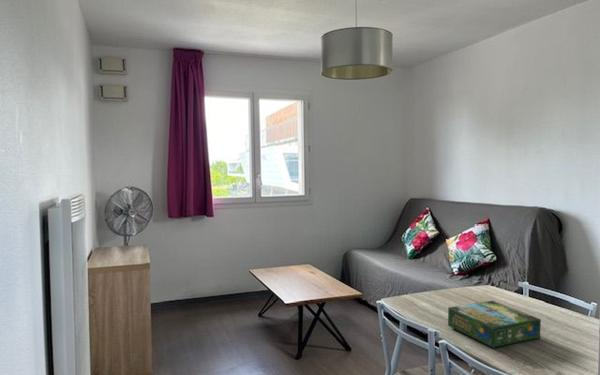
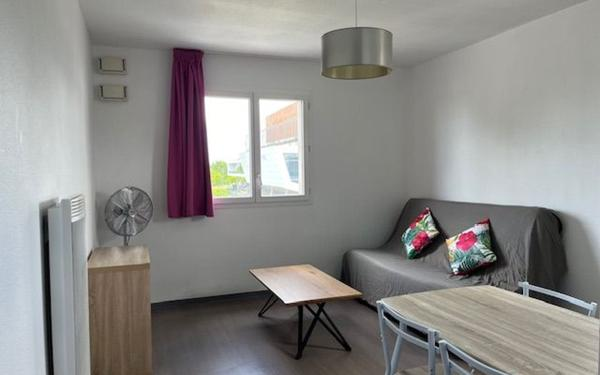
- board game [447,300,542,349]
